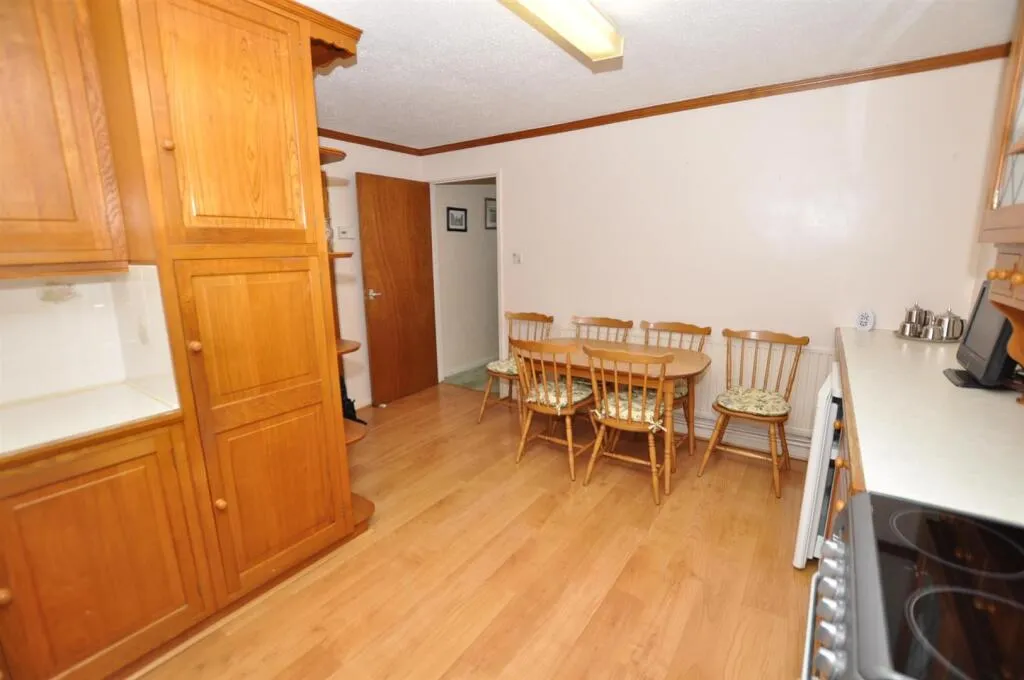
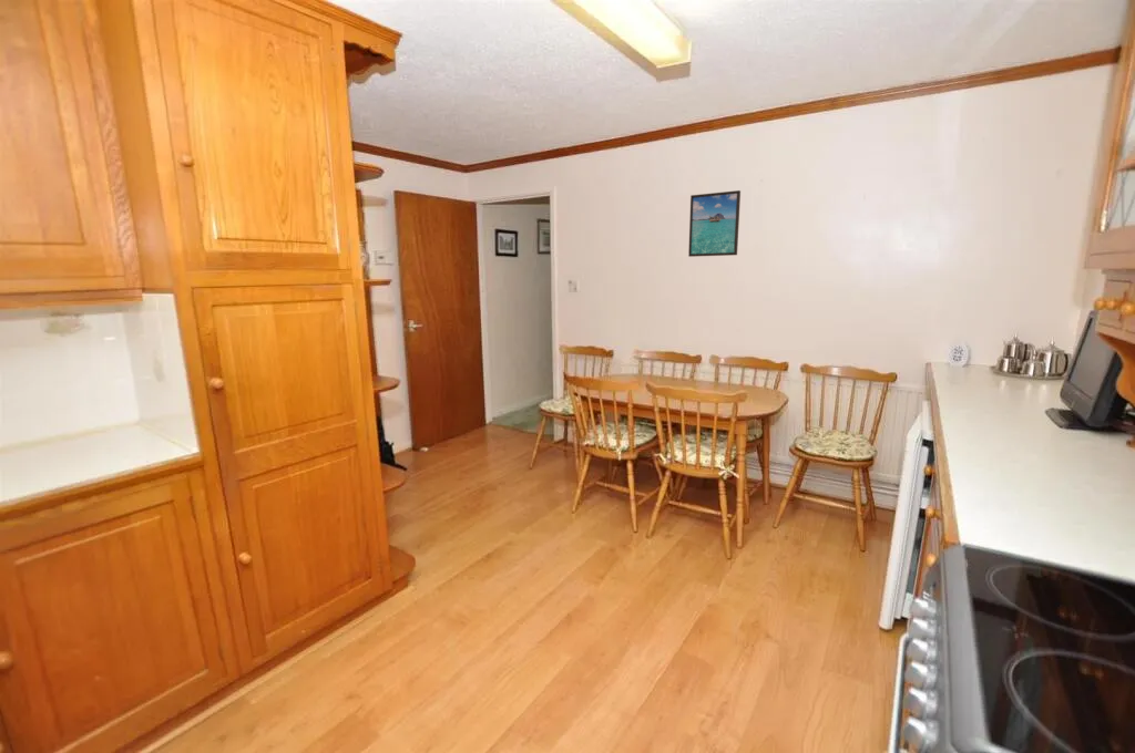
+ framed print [687,189,742,258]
